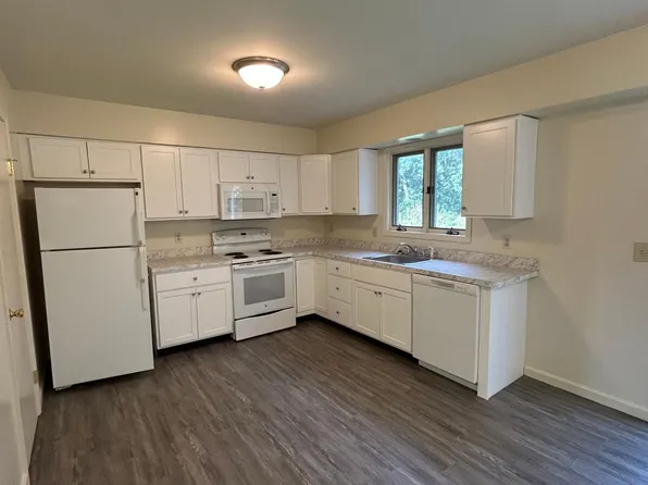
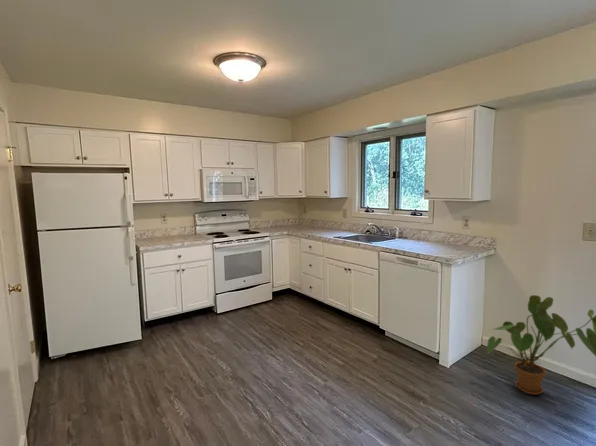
+ house plant [486,294,596,396]
